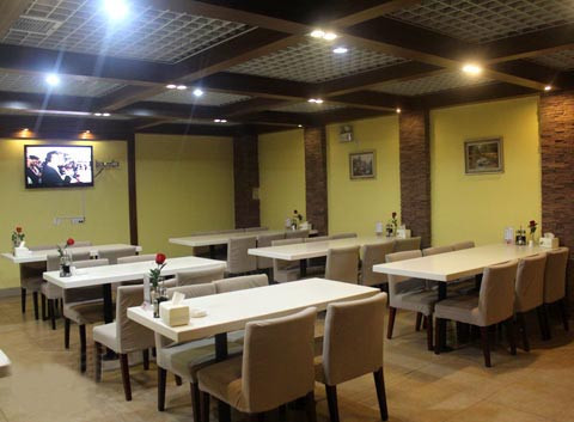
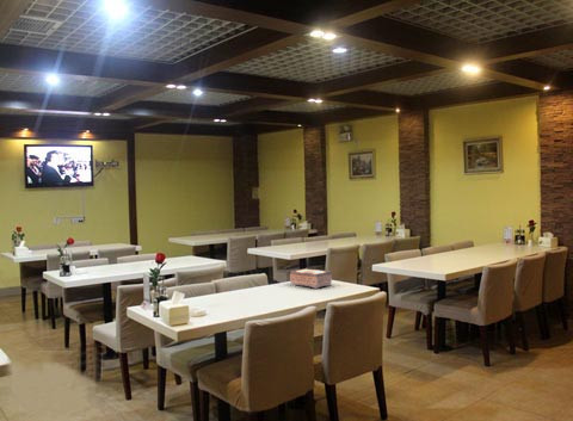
+ tissue box [289,267,333,290]
